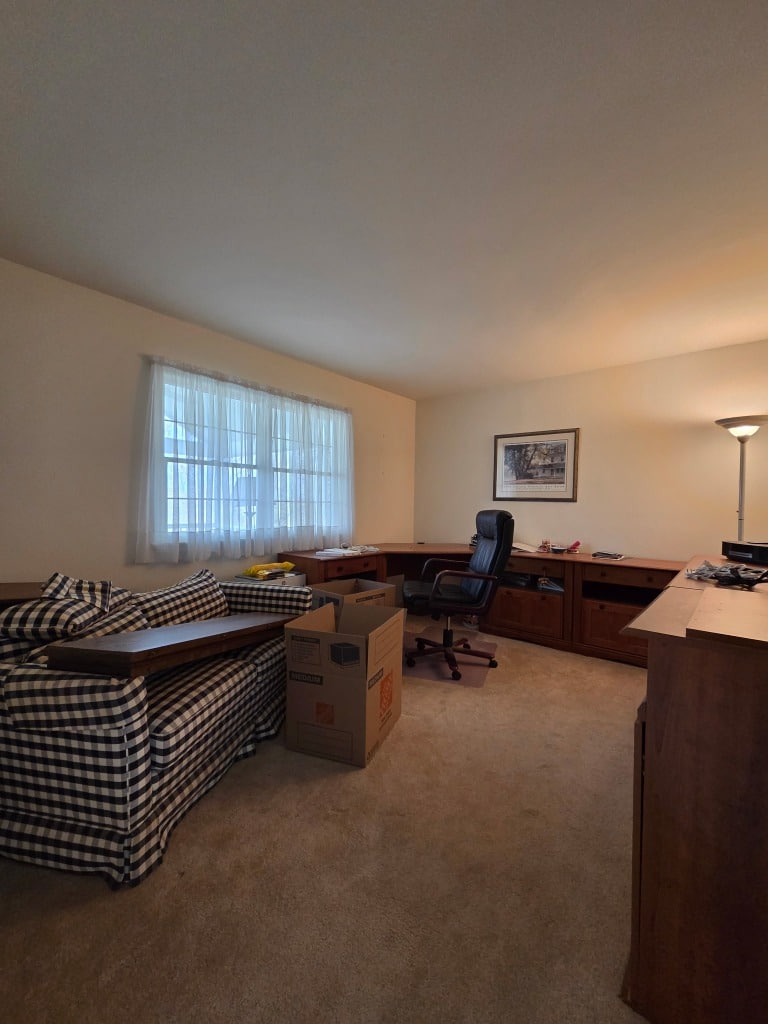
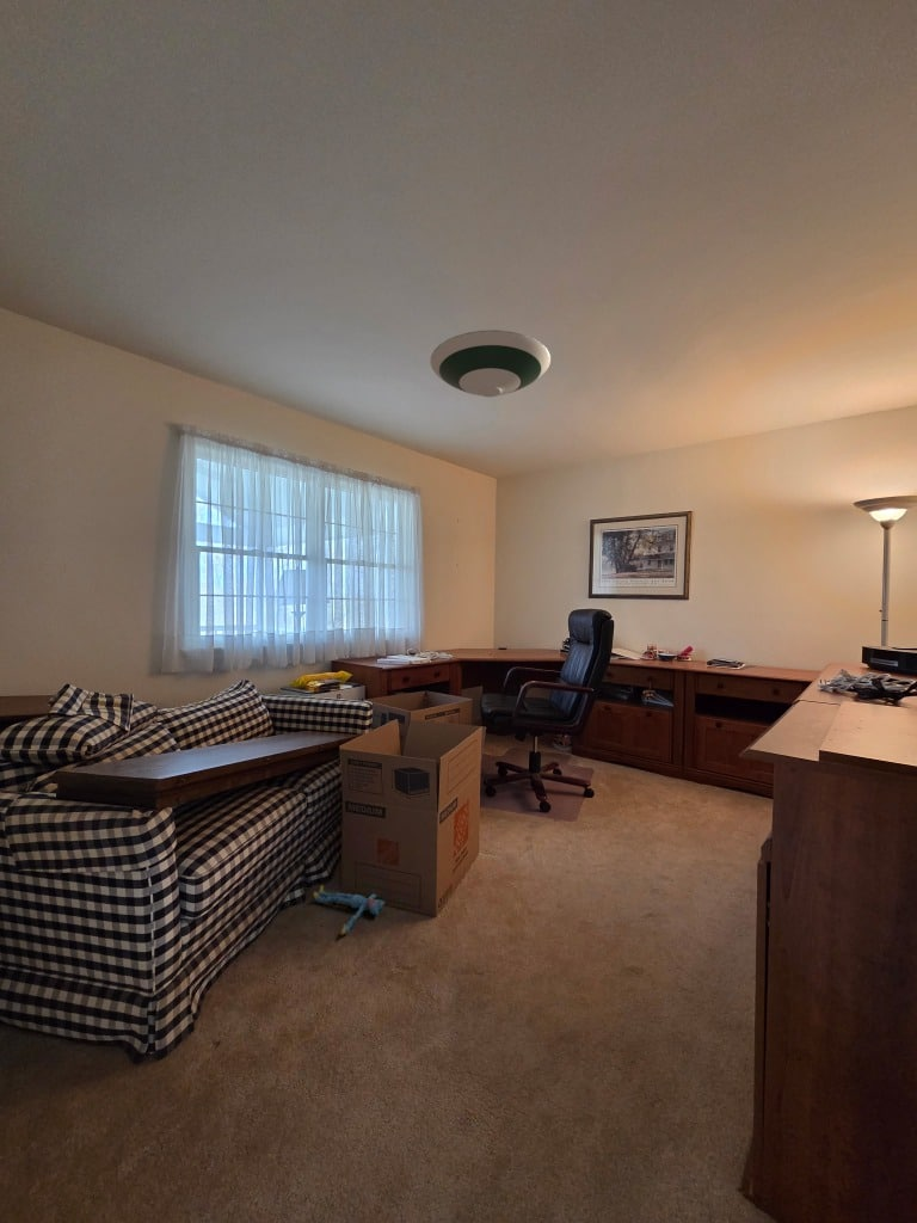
+ plush toy [312,884,386,936]
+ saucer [429,328,552,398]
